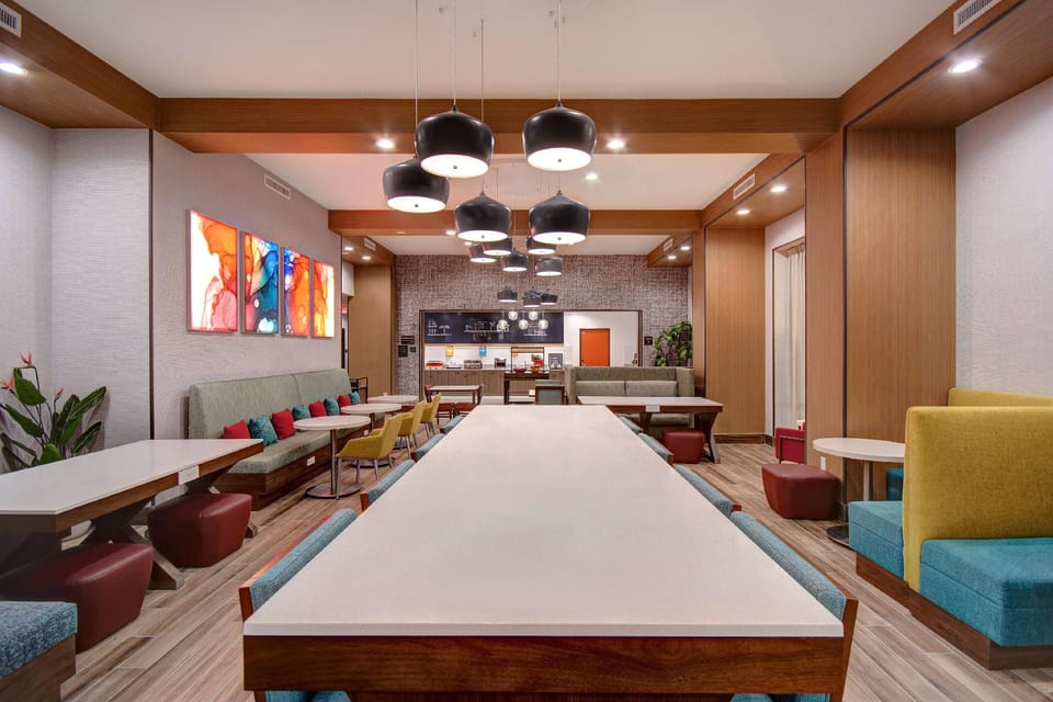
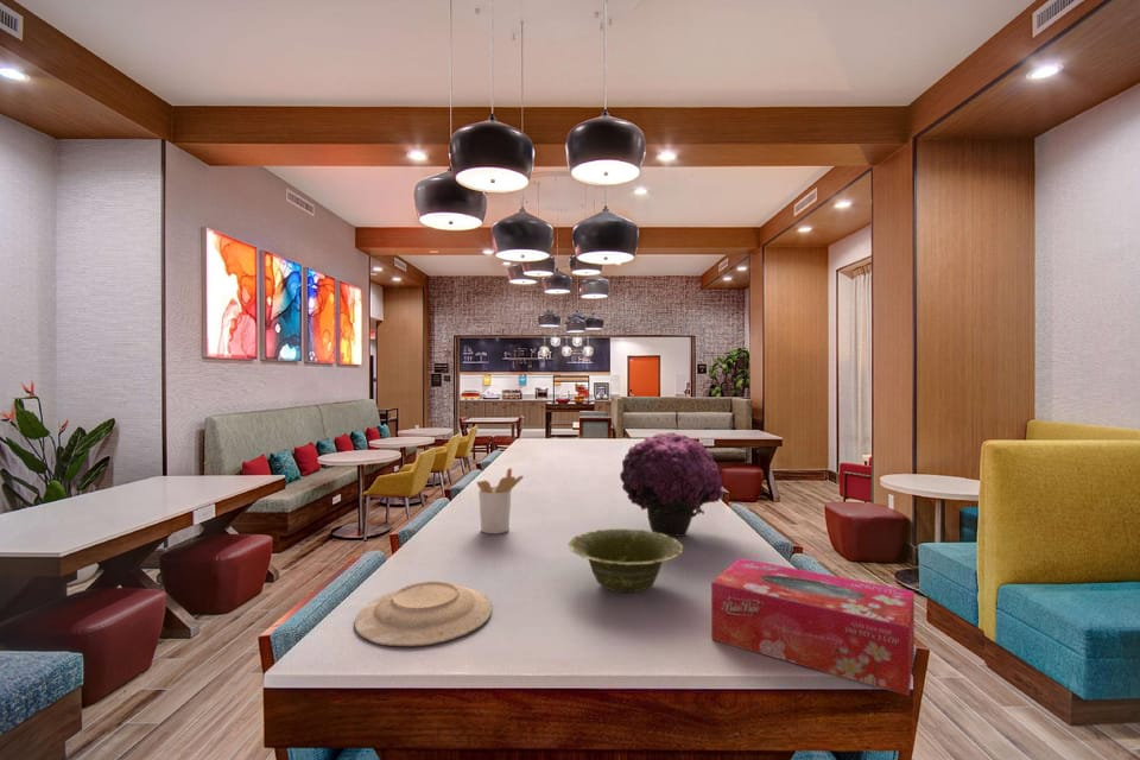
+ dish [568,527,684,594]
+ utensil holder [476,467,525,536]
+ tissue box [710,557,916,697]
+ flower [619,431,724,538]
+ plate [354,581,493,647]
